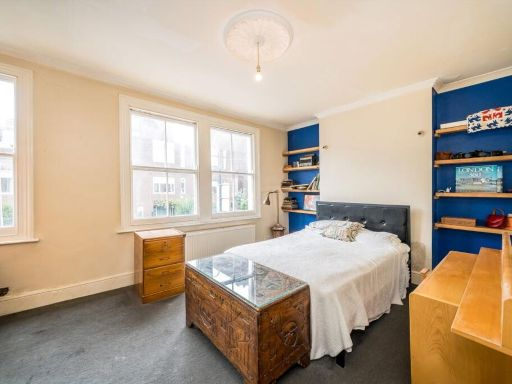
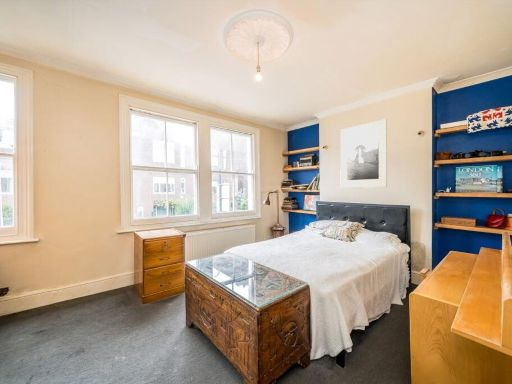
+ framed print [339,118,388,189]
